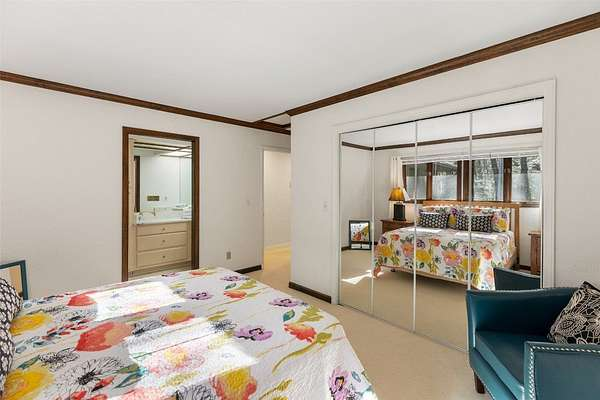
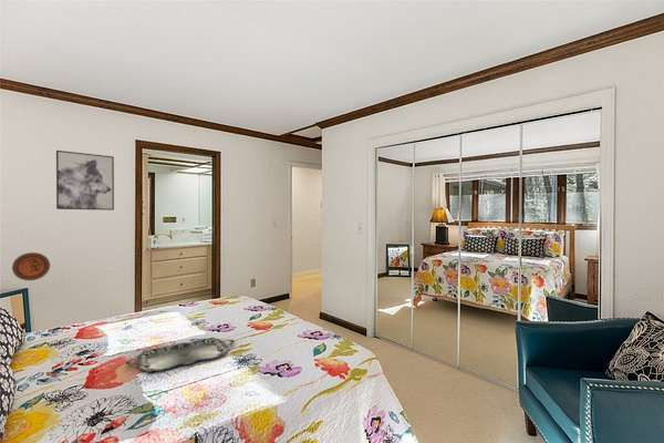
+ decorative plate [11,251,51,281]
+ serving tray [124,337,236,373]
+ wall art [55,150,115,212]
